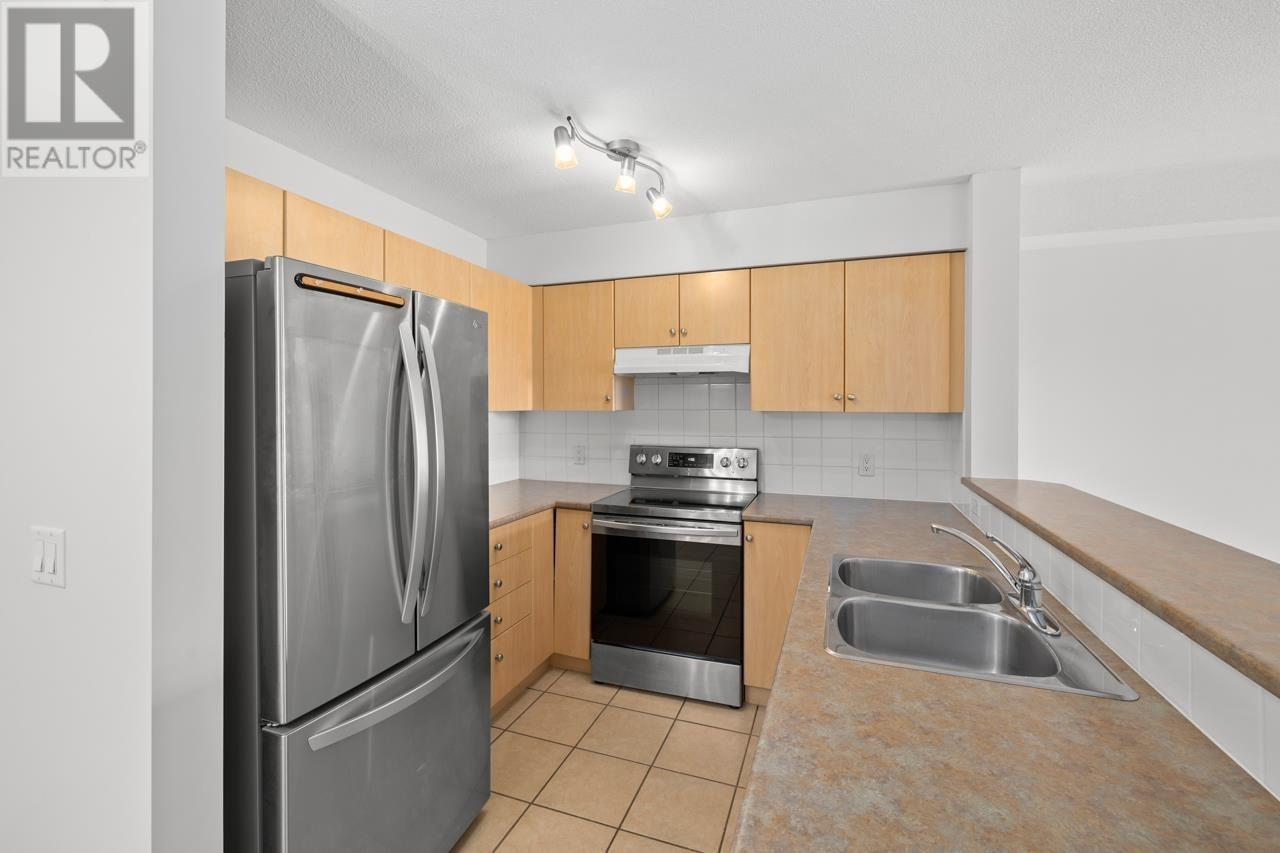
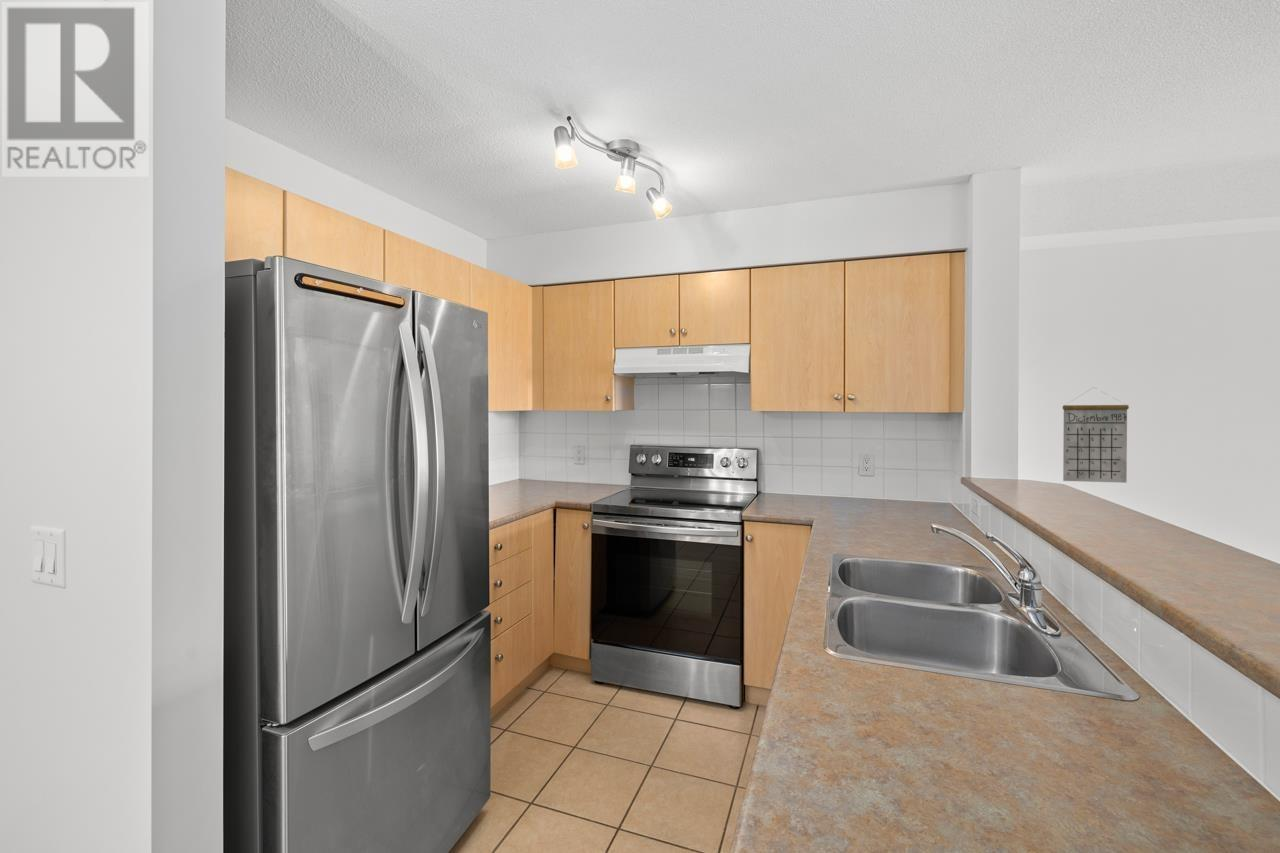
+ calendar [1062,386,1130,484]
